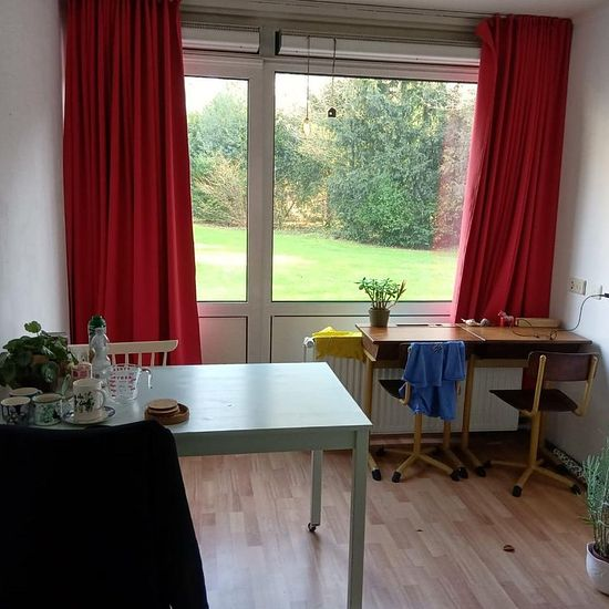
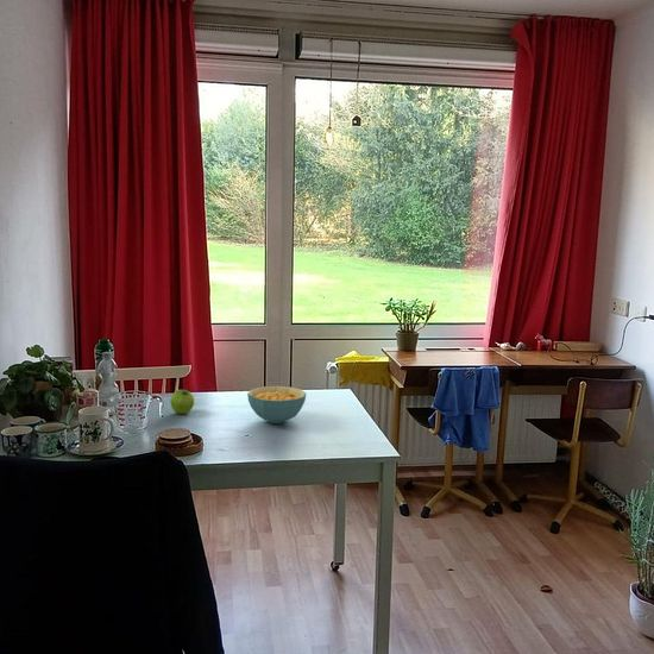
+ cereal bowl [246,385,307,425]
+ fruit [169,389,195,415]
